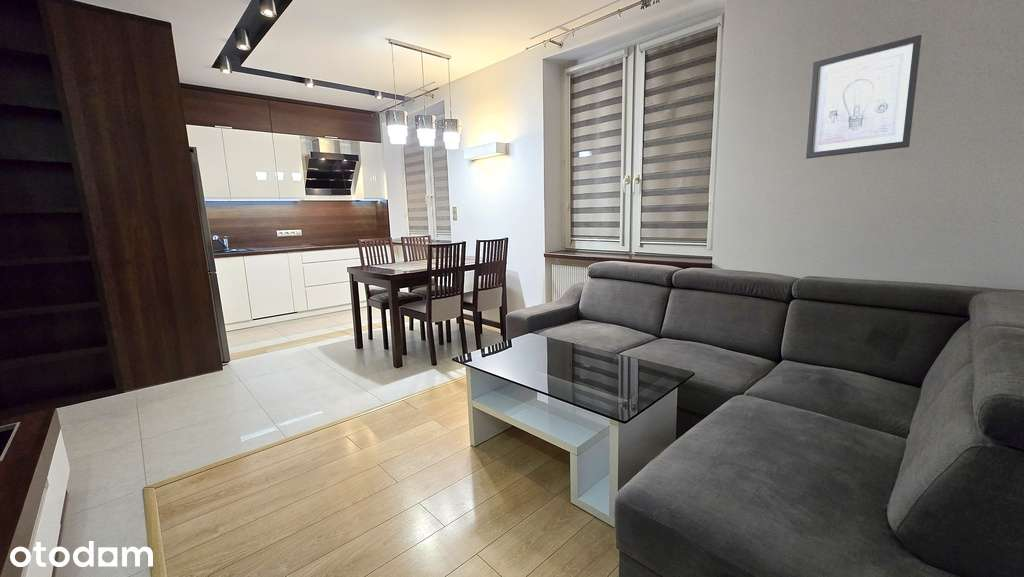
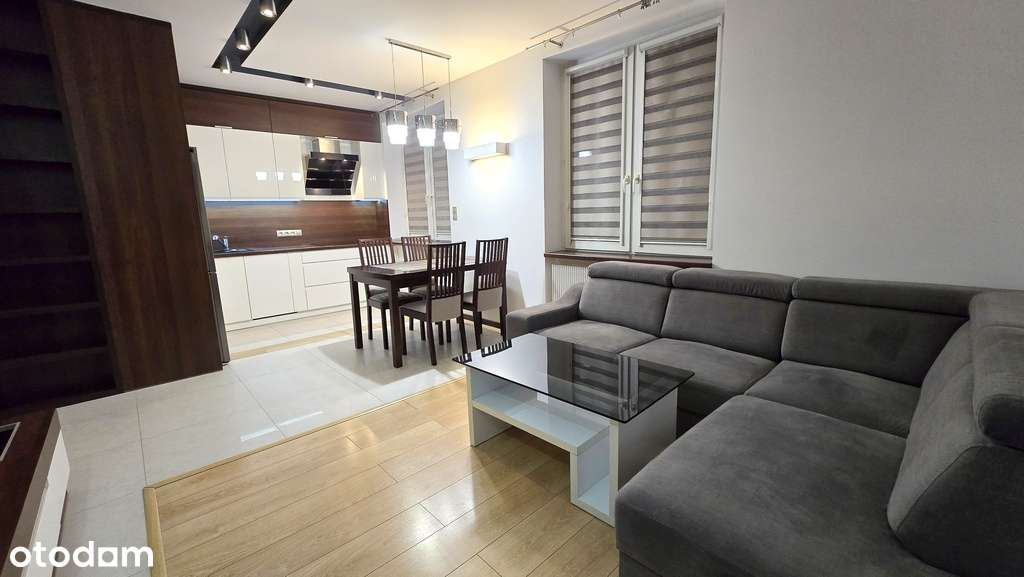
- wall art [805,34,923,160]
